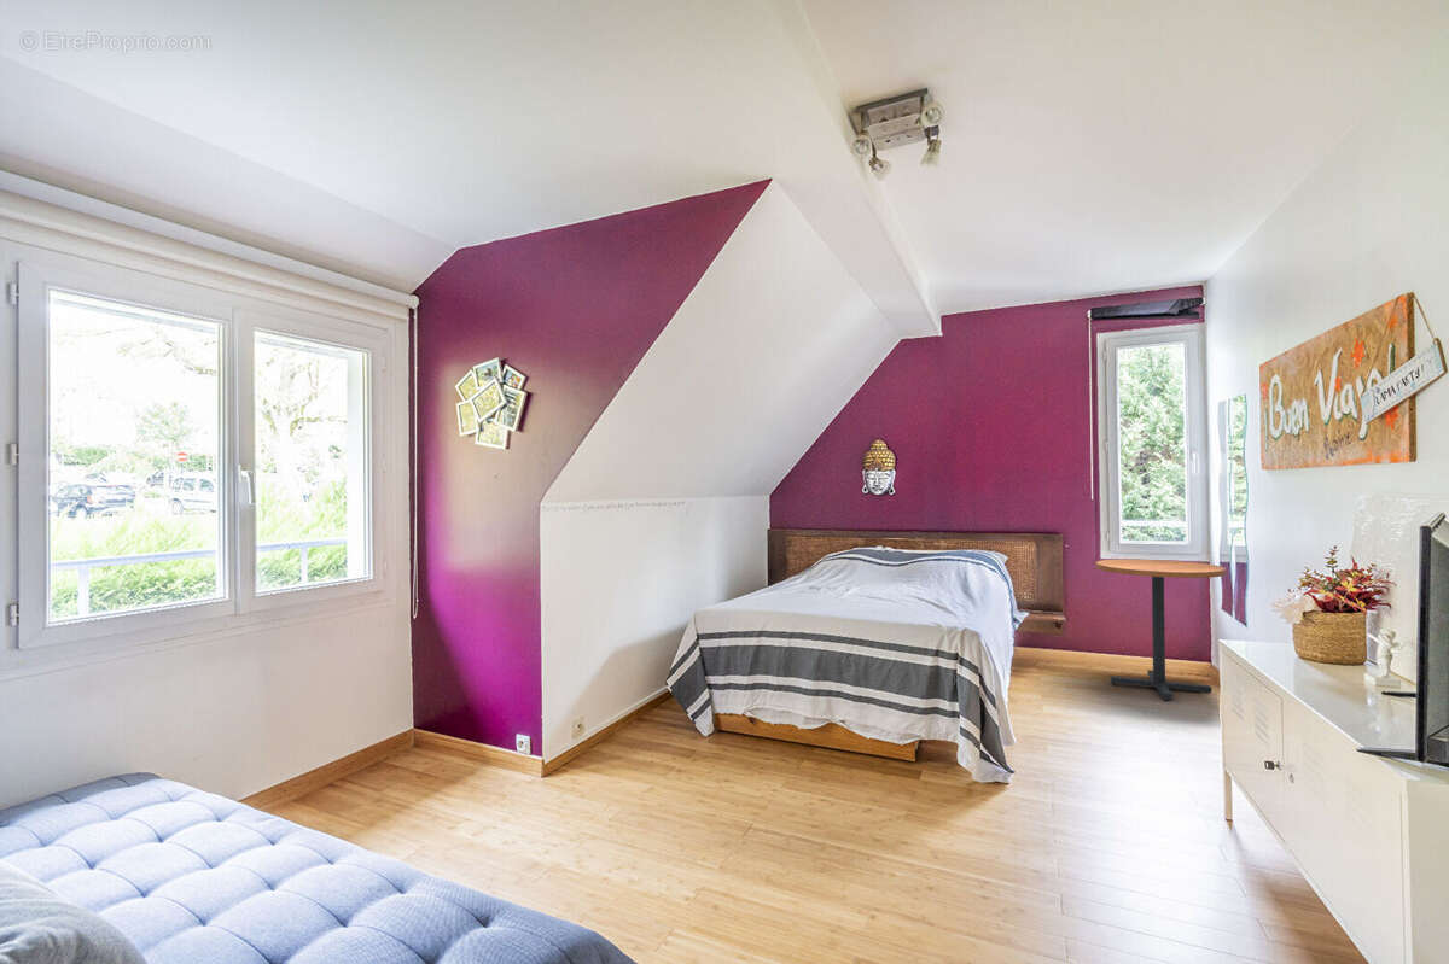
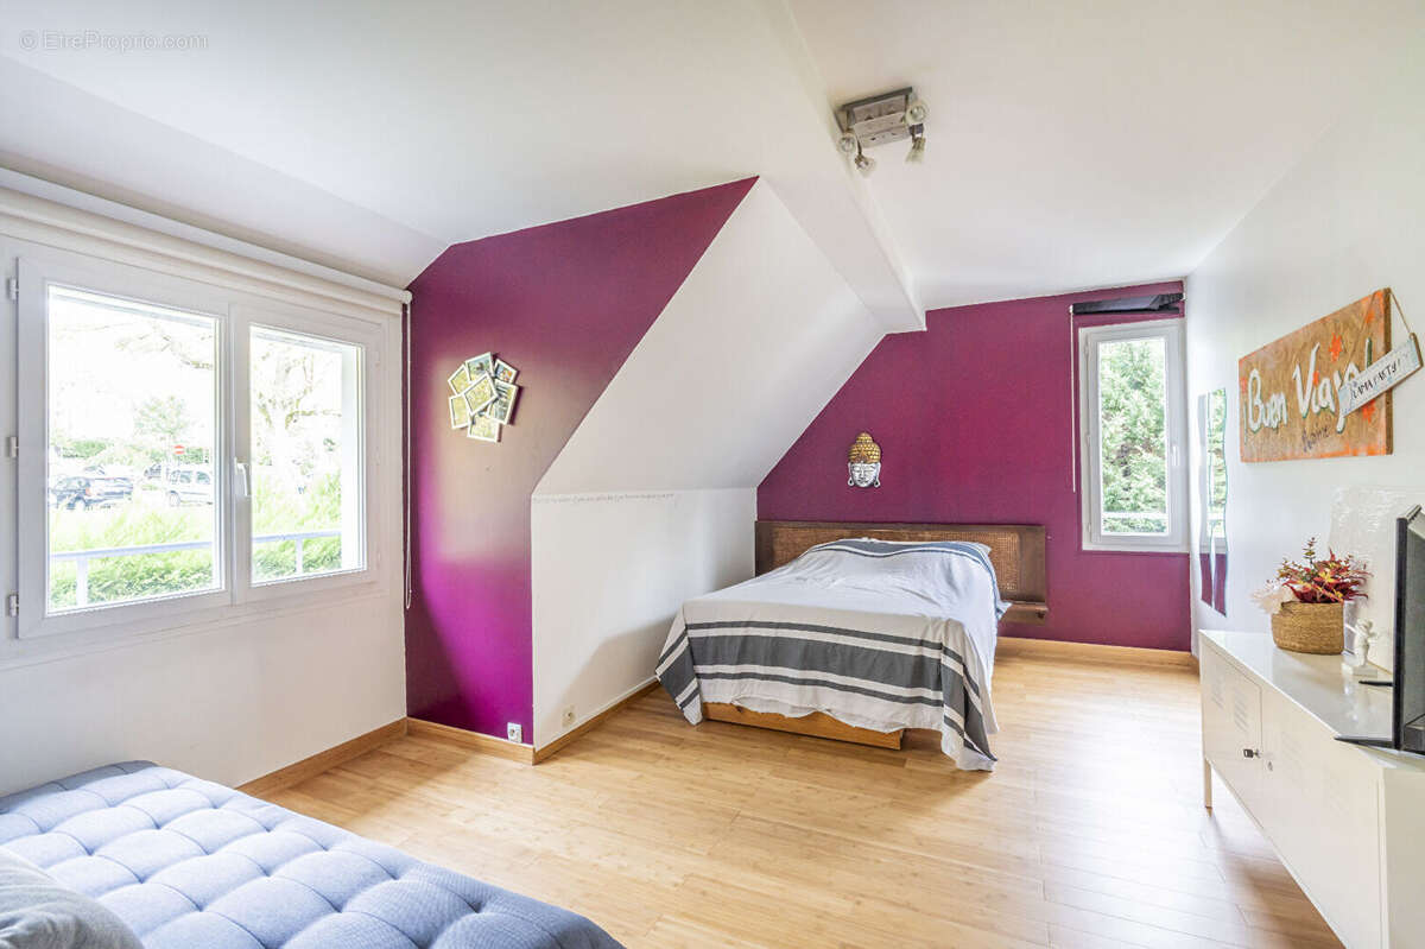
- pedestal table [1095,557,1227,702]
